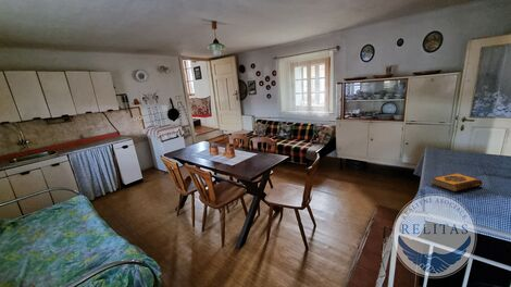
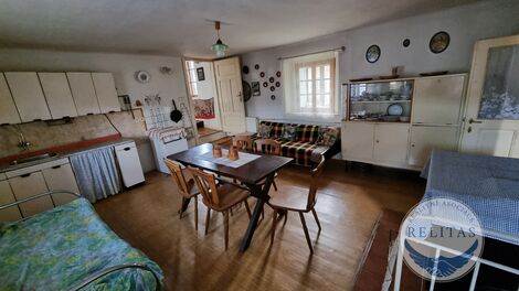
- hardback book [432,172,484,192]
